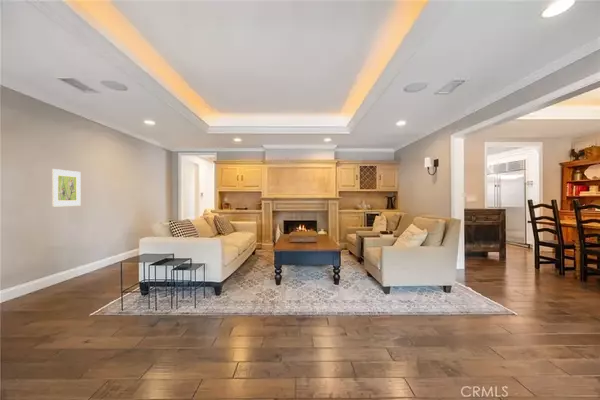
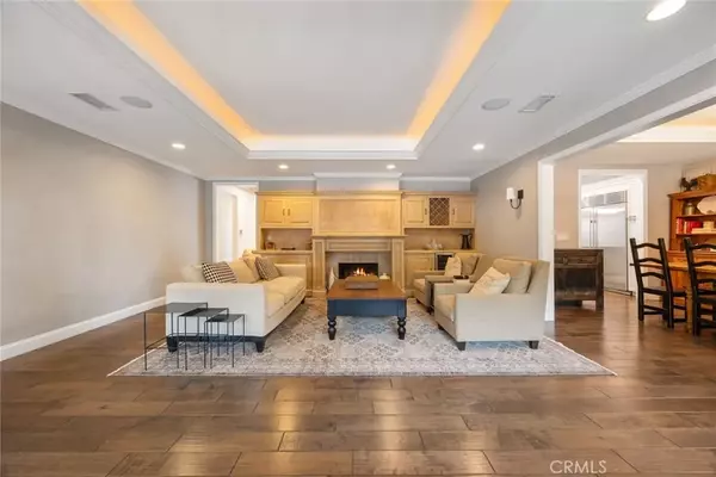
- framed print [51,168,82,208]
